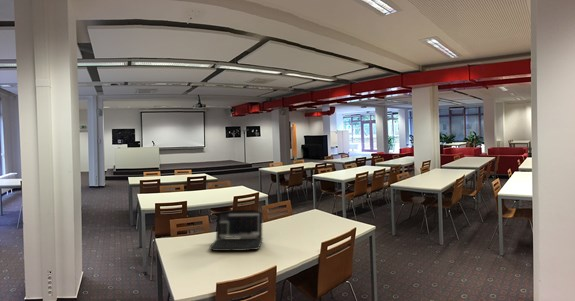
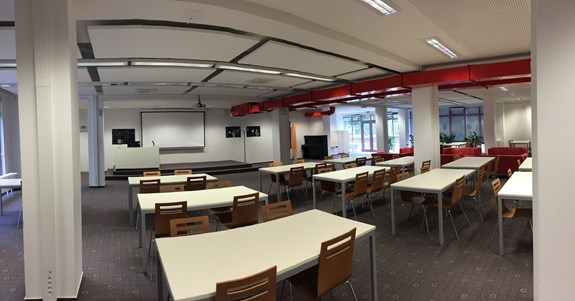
- laptop [208,209,264,252]
